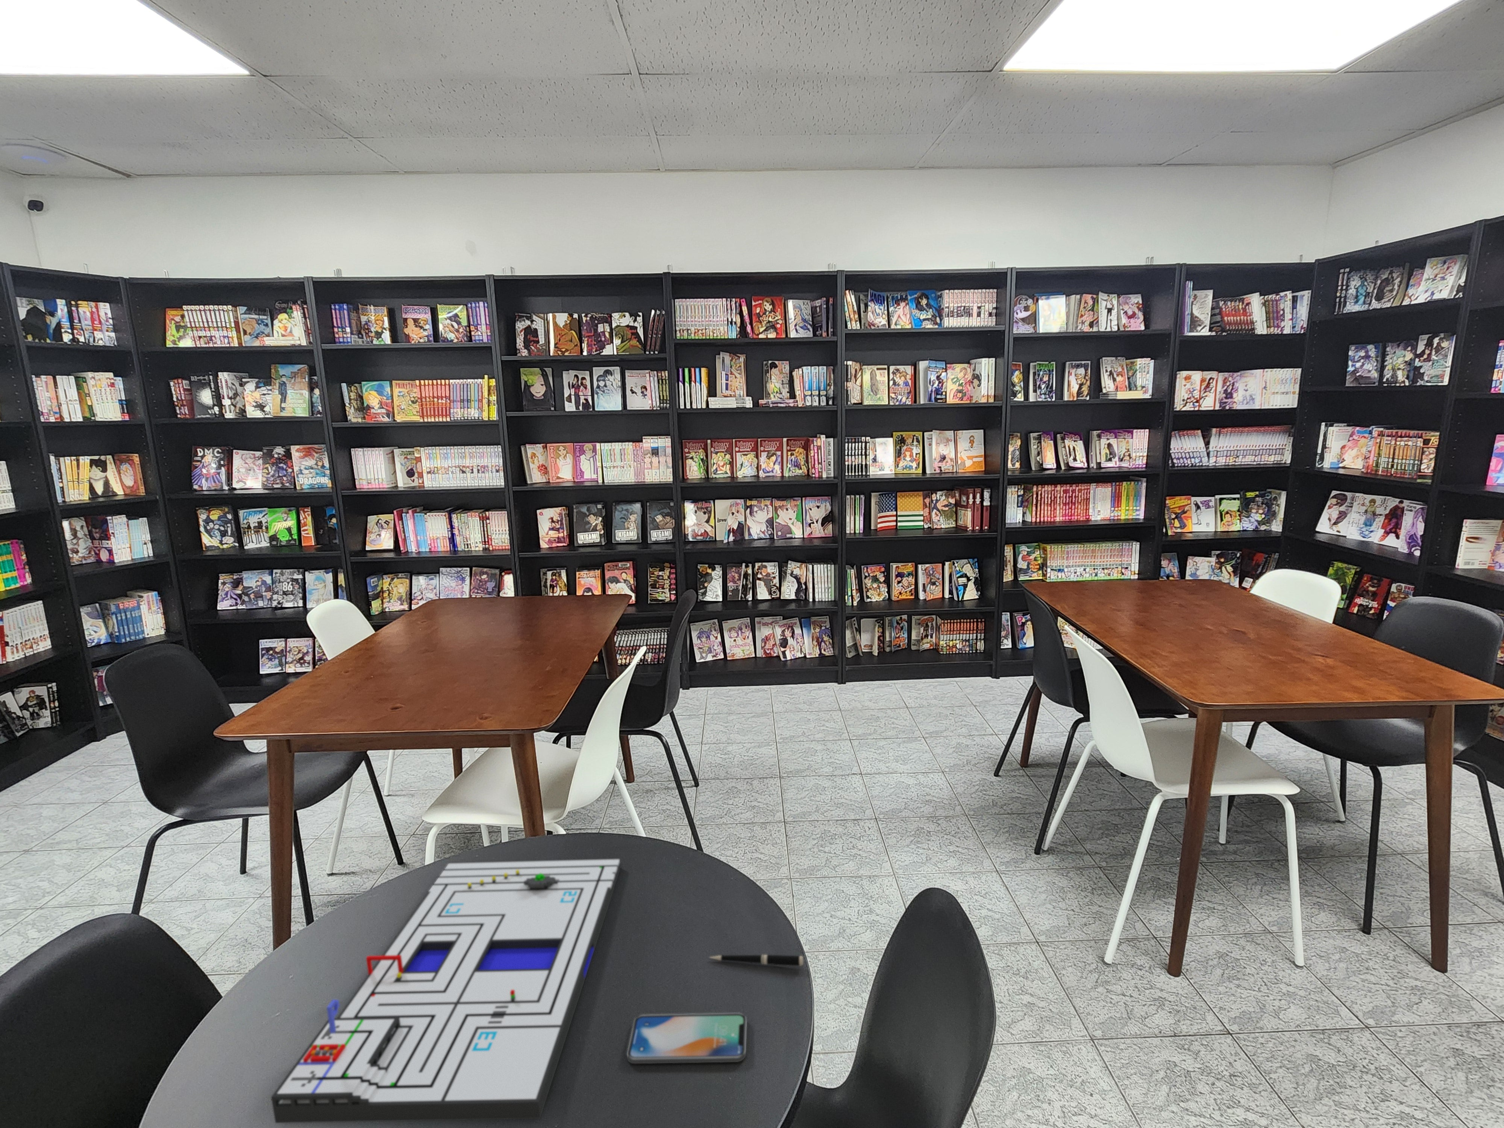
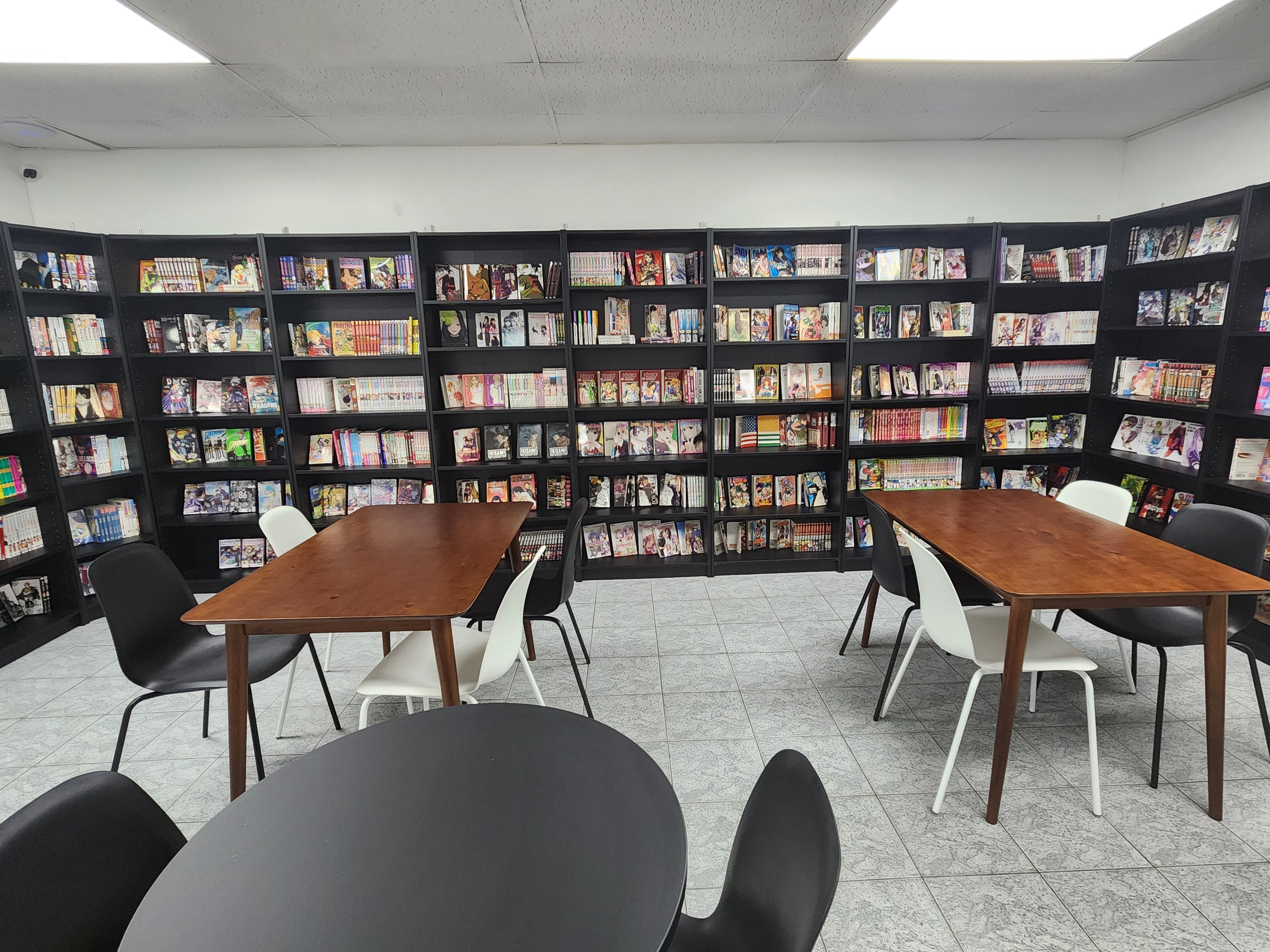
- smartphone [626,1012,747,1064]
- pen [708,954,803,967]
- board game [270,858,622,1123]
